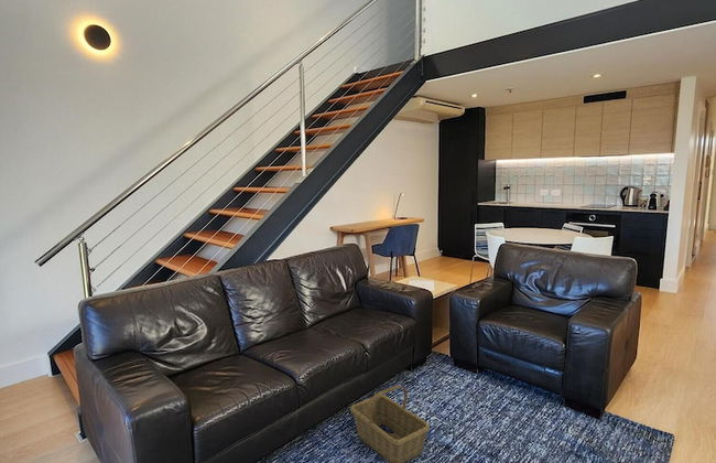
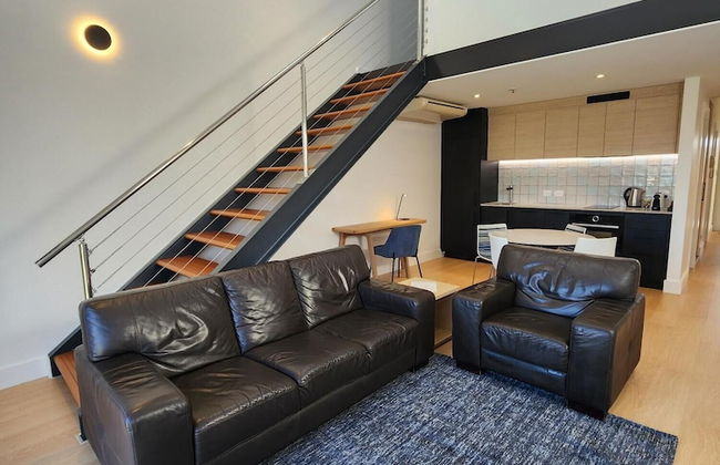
- basket [349,385,431,463]
